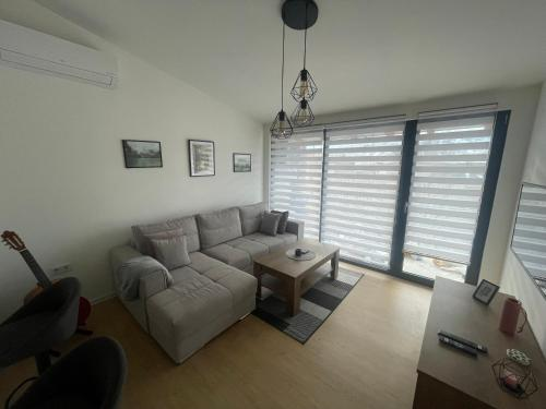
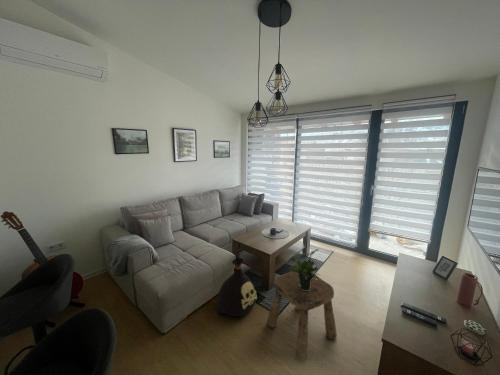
+ potted plant [283,248,321,291]
+ stool [266,271,338,362]
+ bag [216,257,258,317]
